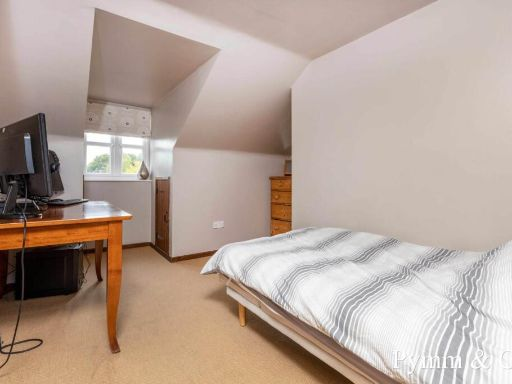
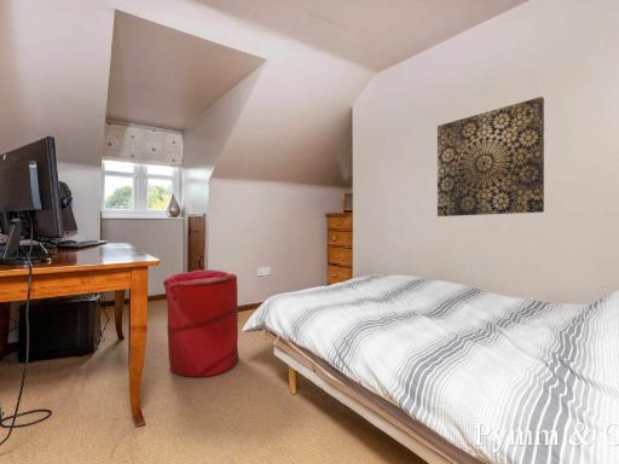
+ laundry hamper [162,268,239,378]
+ wall art [436,95,545,218]
